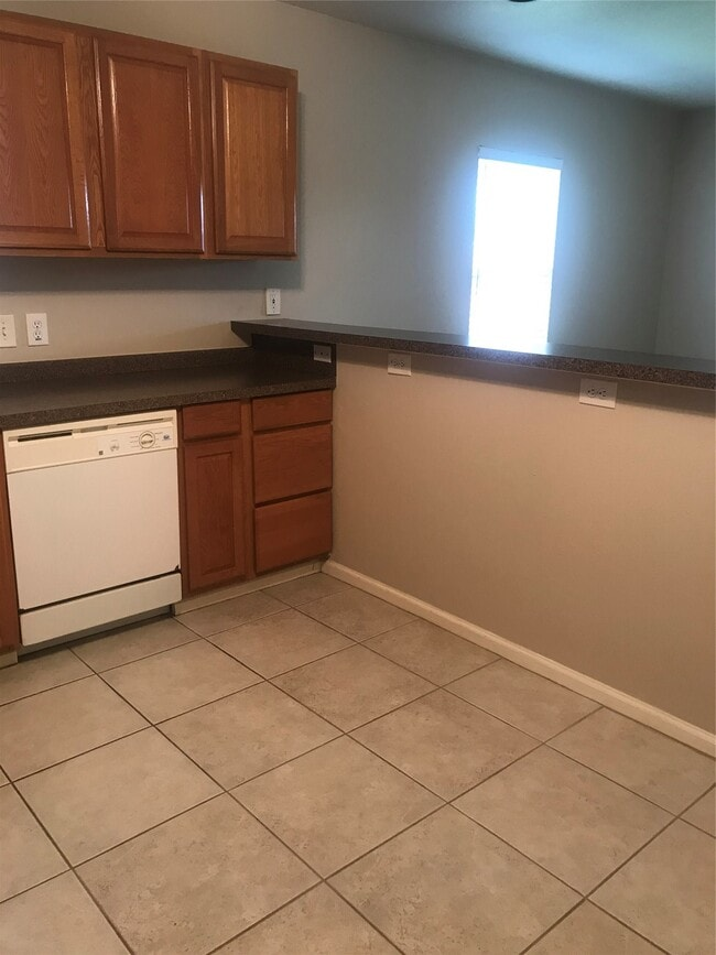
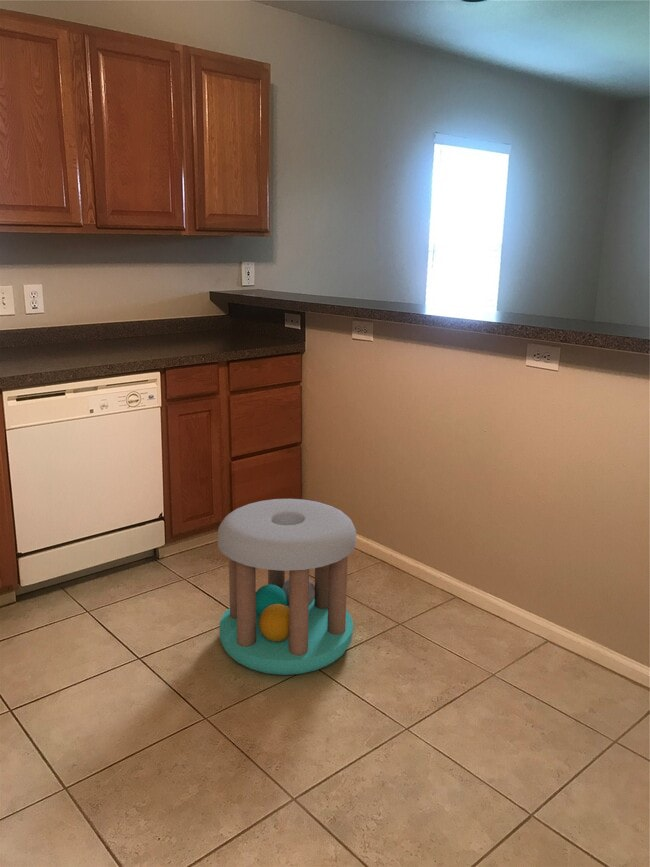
+ stool [217,498,357,676]
